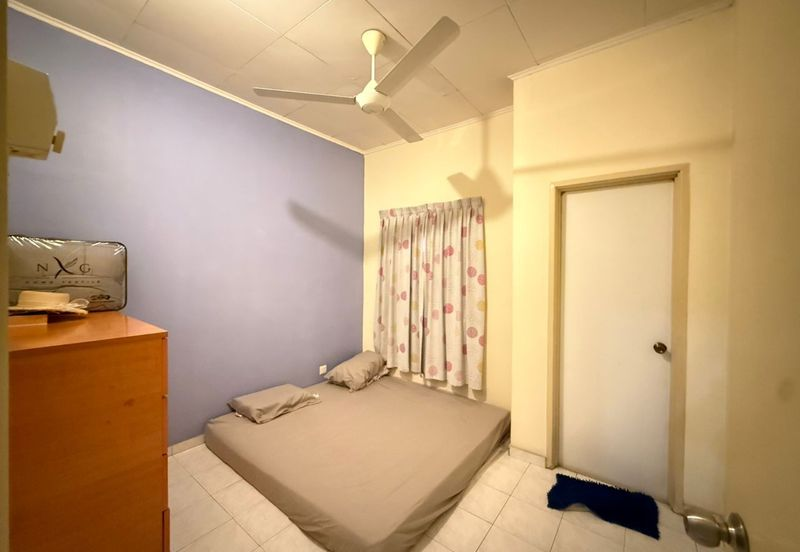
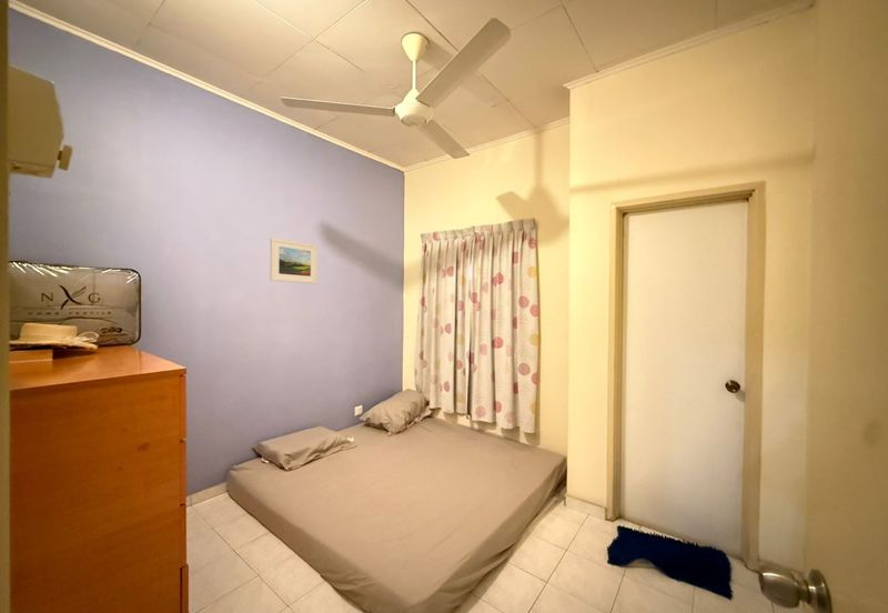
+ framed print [270,237,319,284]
